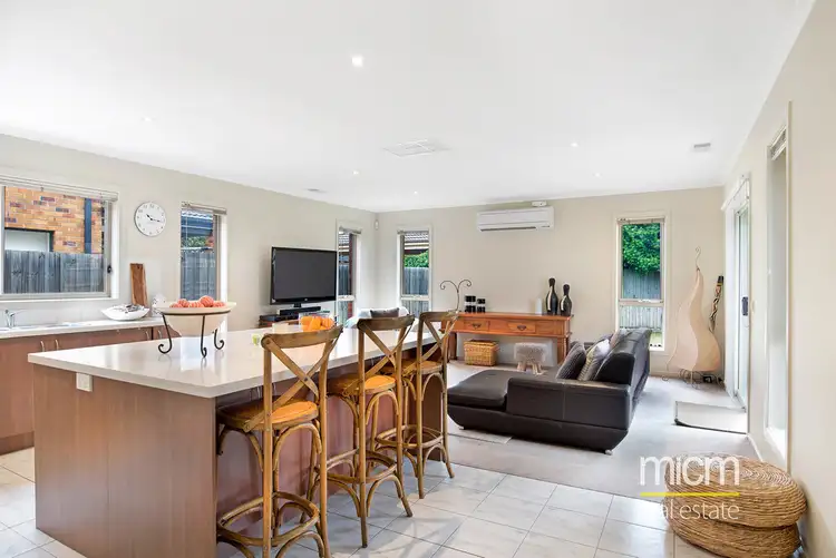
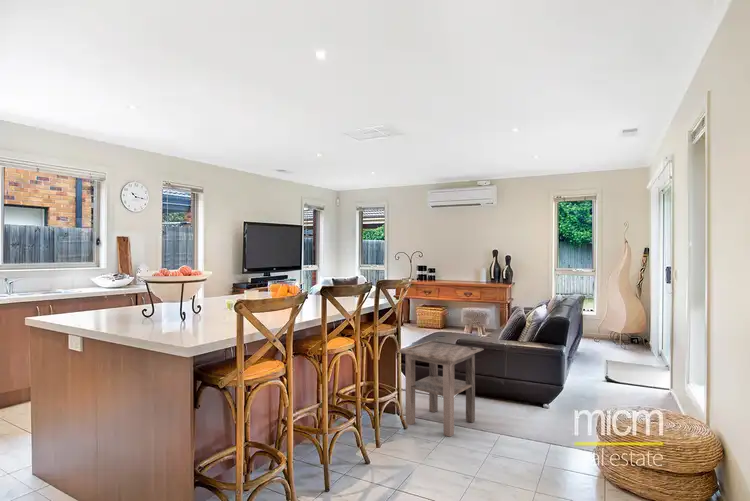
+ side table [395,340,485,438]
